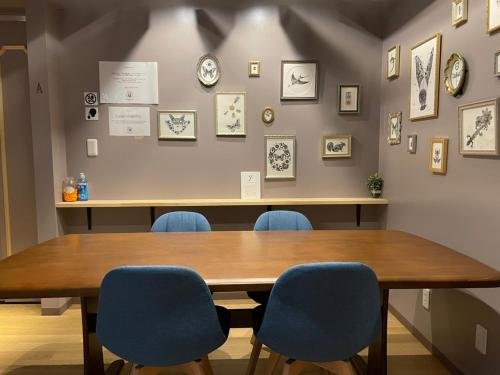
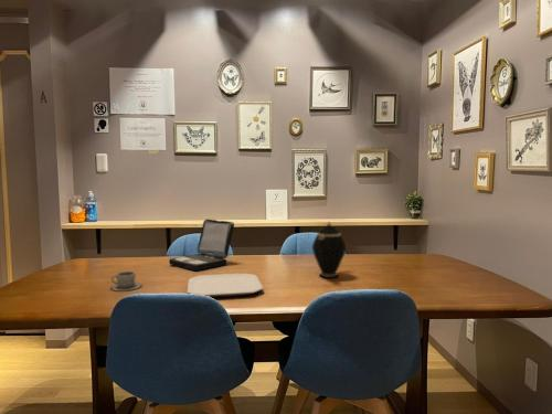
+ teapot [311,221,347,279]
+ laptop [168,219,235,272]
+ plate [187,273,265,298]
+ cup [109,270,142,293]
